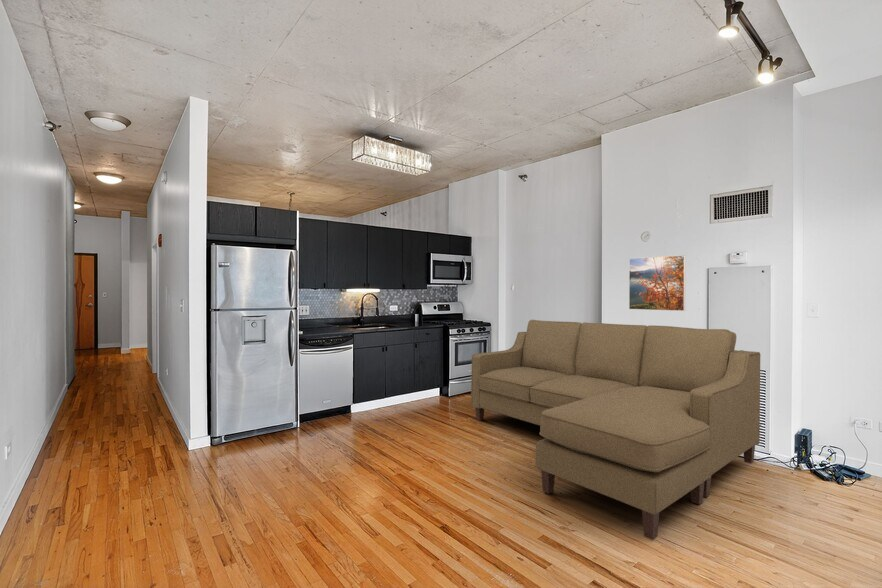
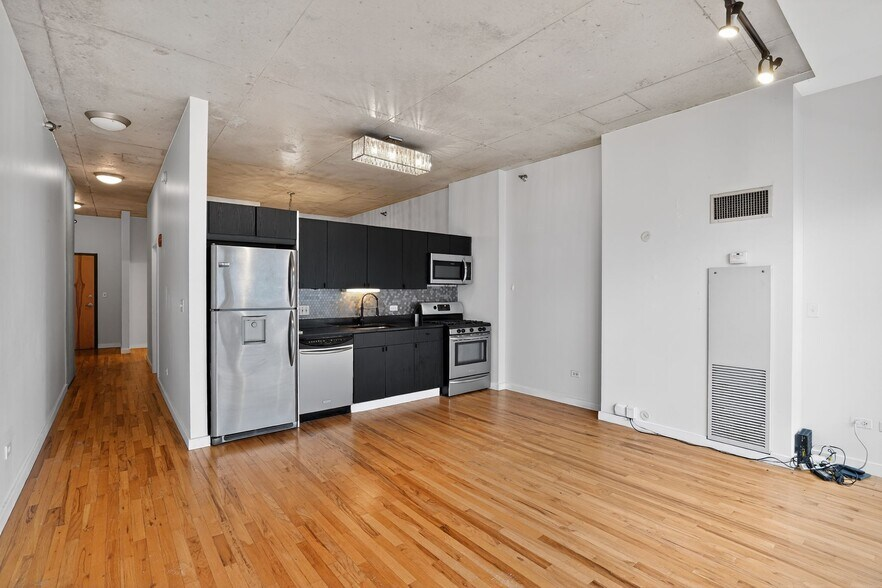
- sofa [470,319,761,541]
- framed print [628,254,687,312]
